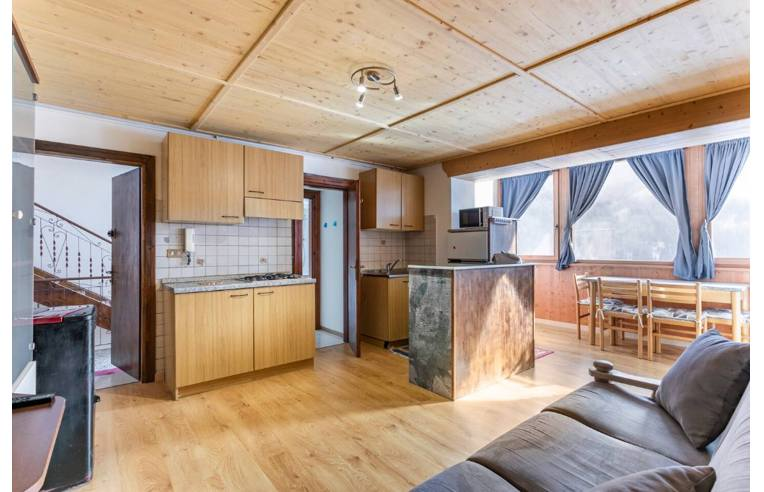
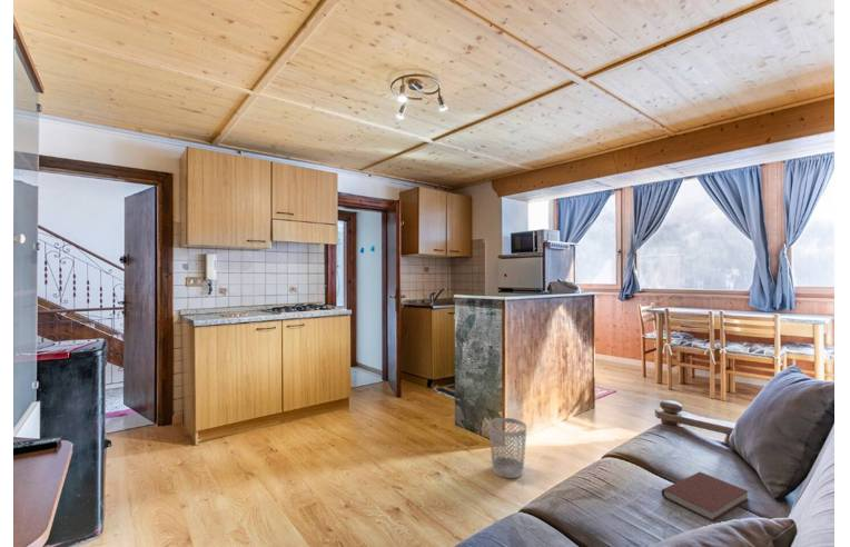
+ book [661,471,750,523]
+ wastebasket [487,417,527,479]
